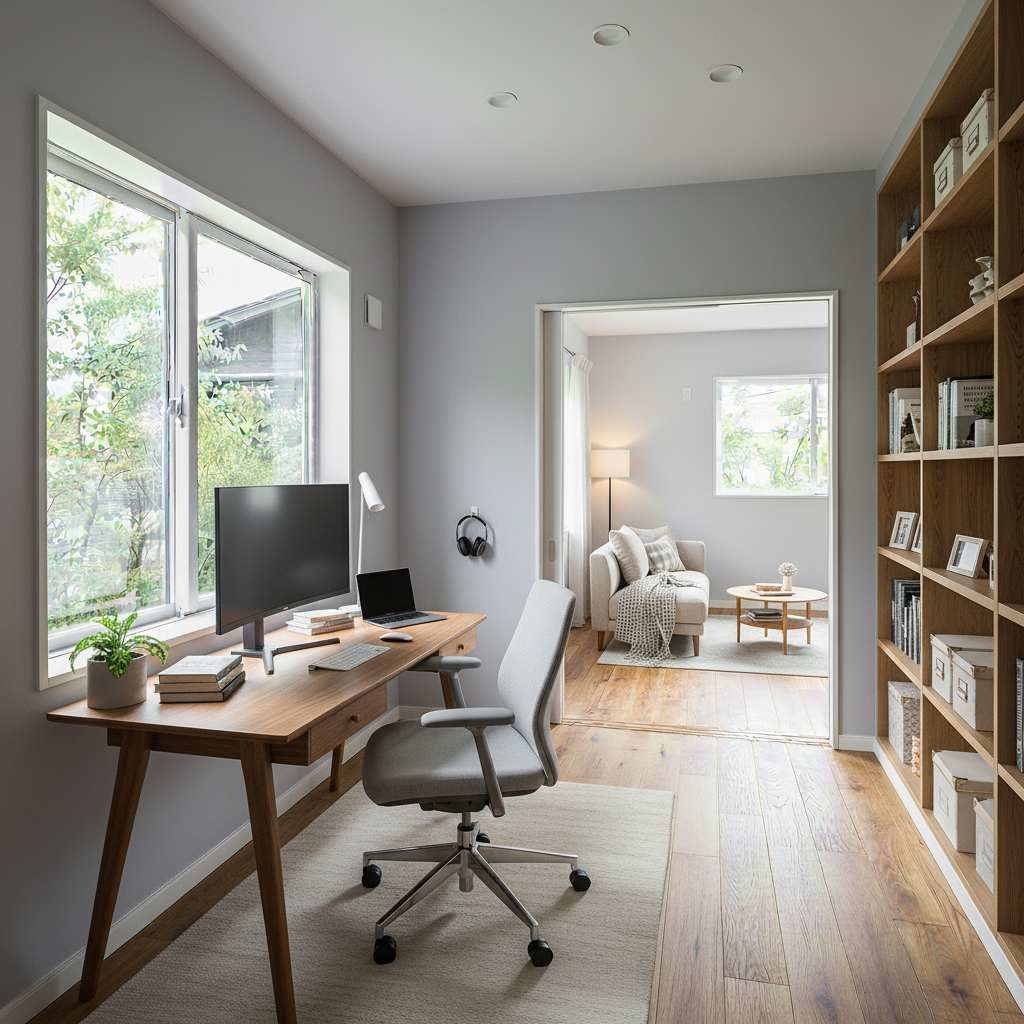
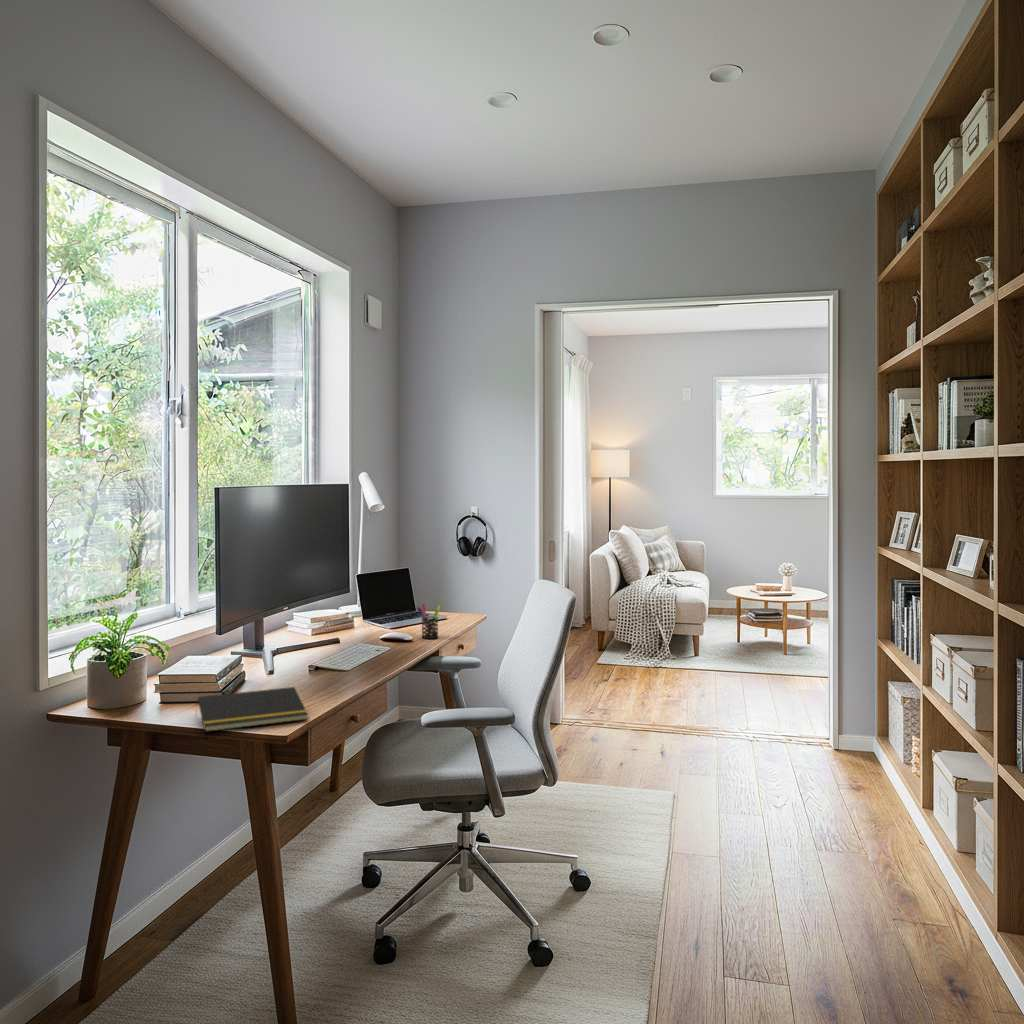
+ notepad [194,686,309,733]
+ pen holder [416,603,441,640]
